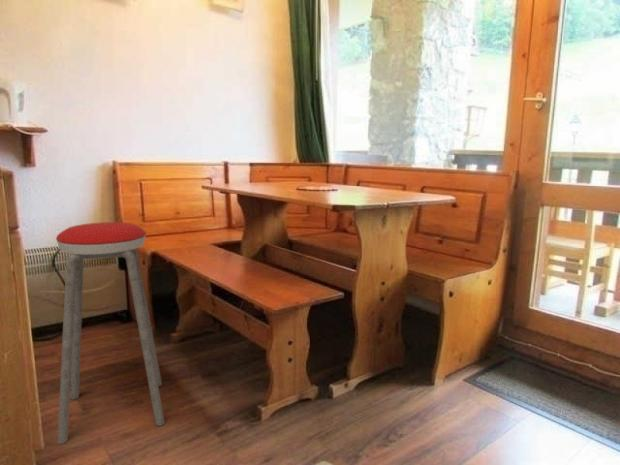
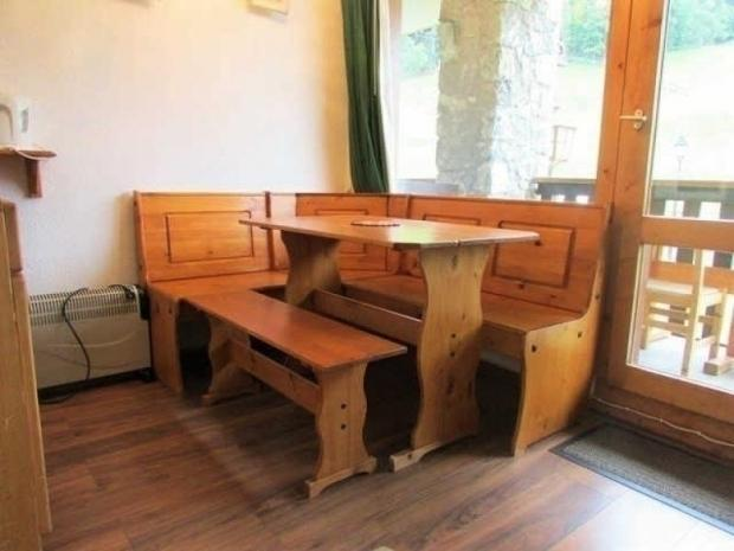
- music stool [55,221,166,445]
